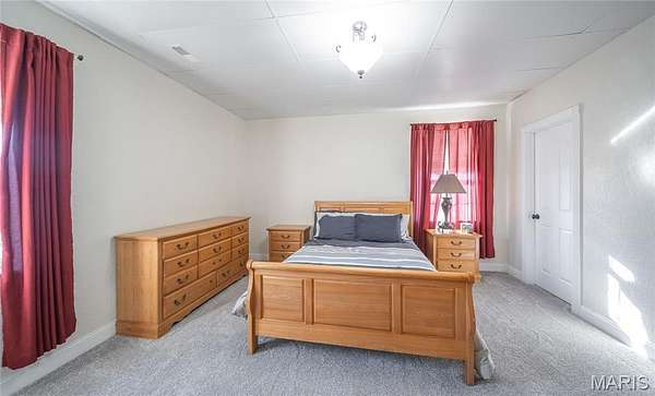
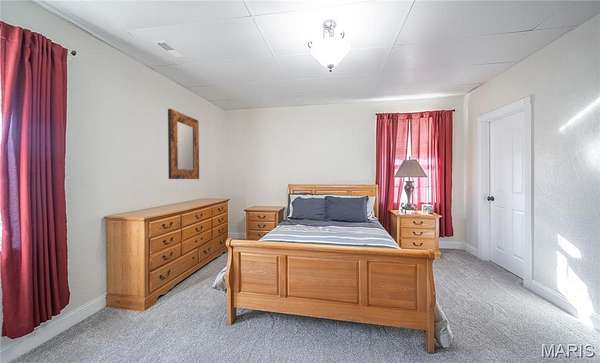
+ home mirror [167,108,200,180]
